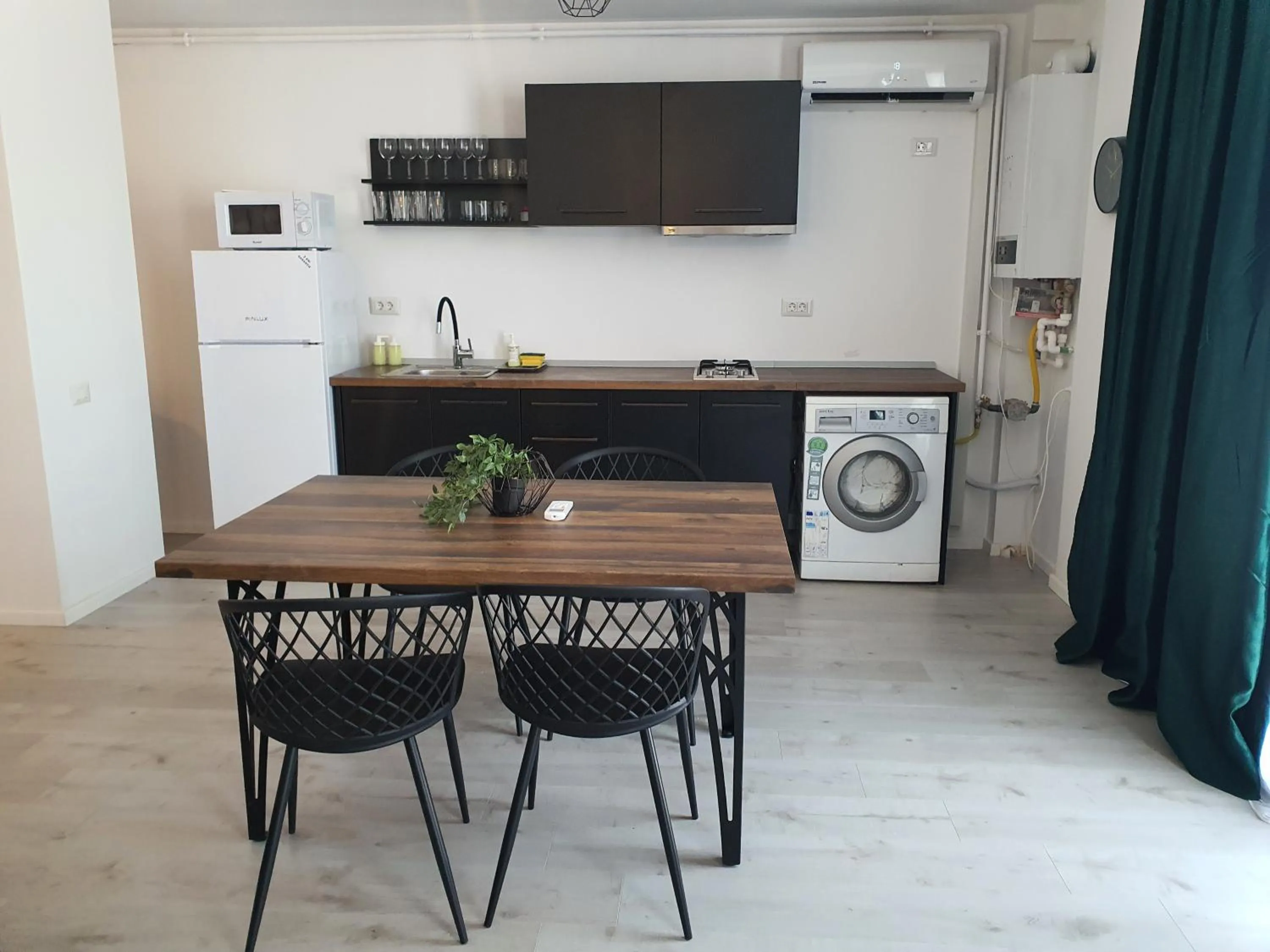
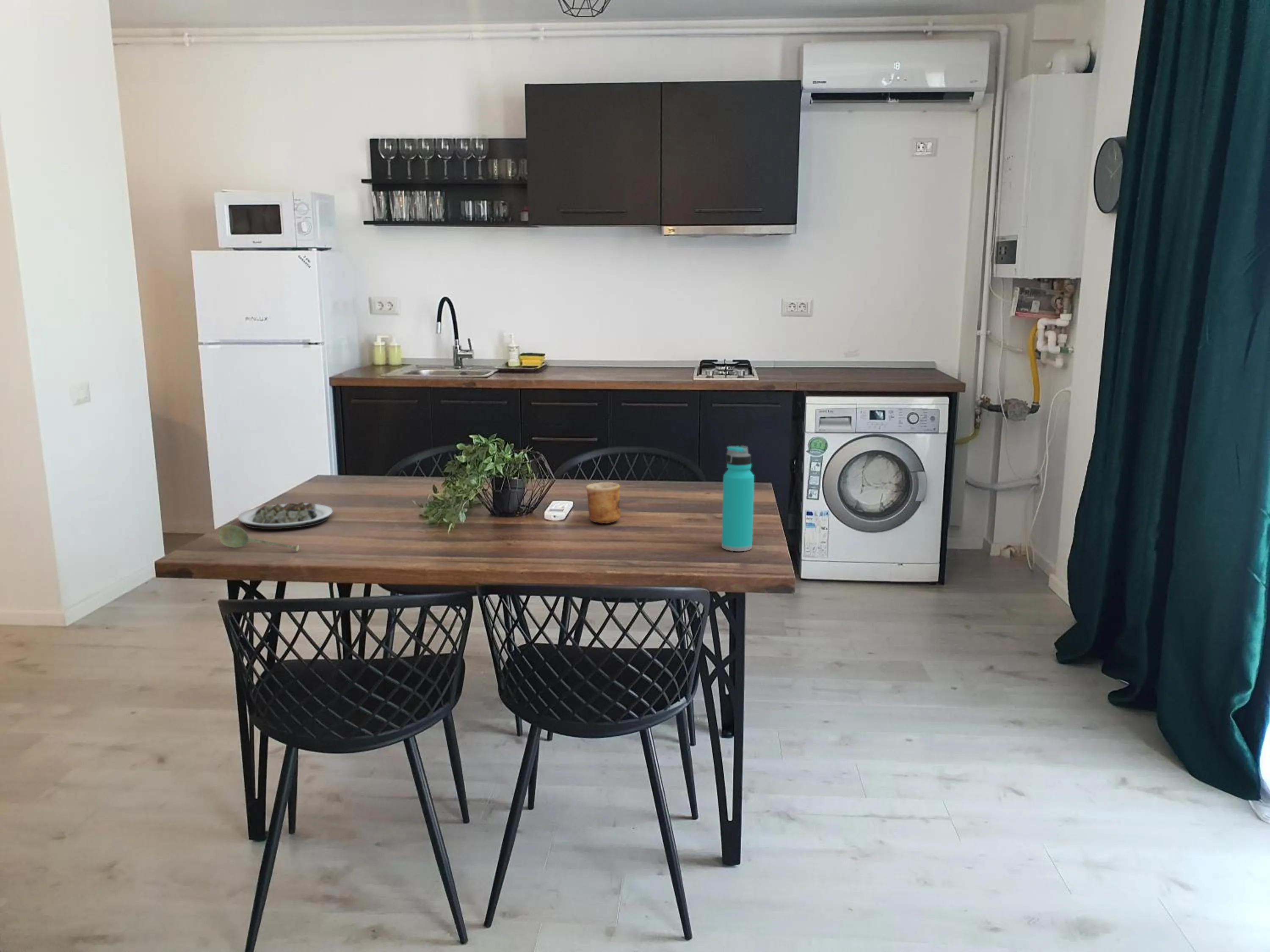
+ soupspoon [218,525,300,552]
+ cup [585,482,621,524]
+ plate [237,502,333,529]
+ water bottle [721,445,755,552]
